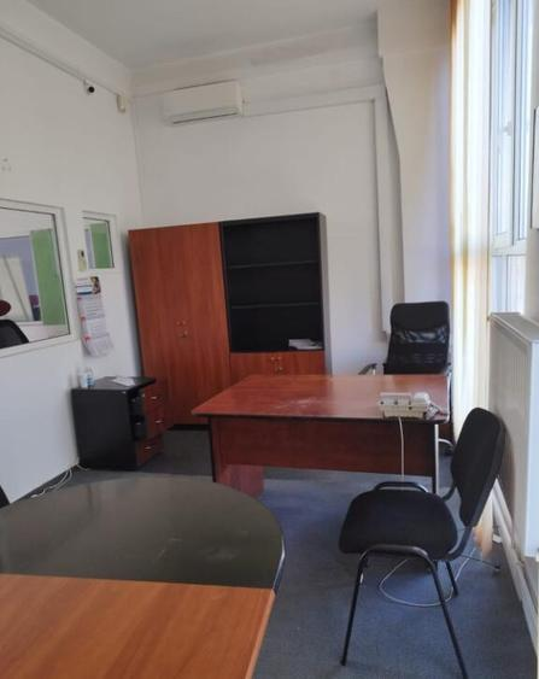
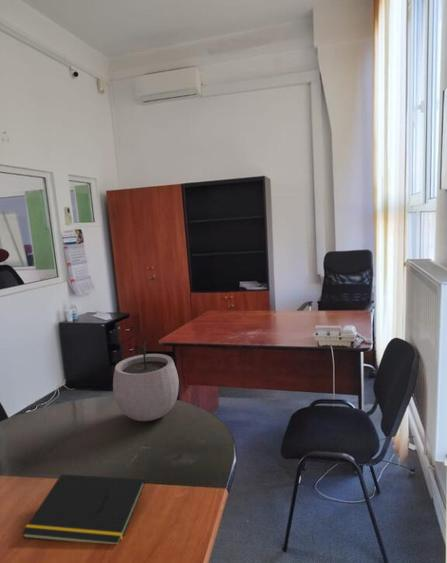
+ notepad [21,473,146,545]
+ plant pot [112,341,180,422]
